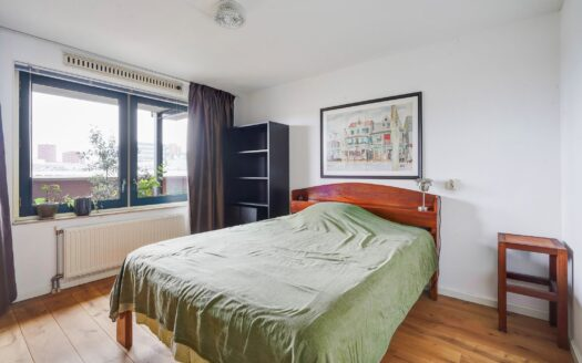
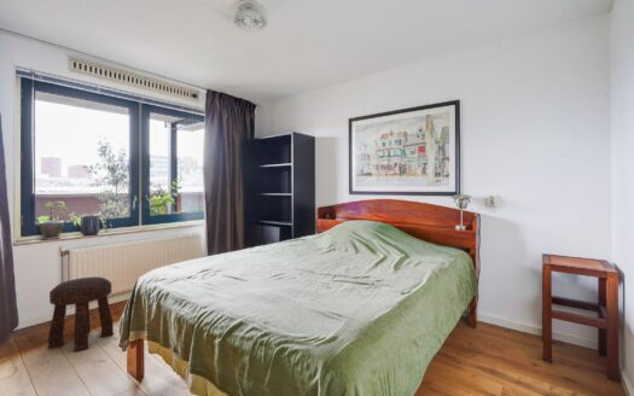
+ stool [47,275,115,353]
